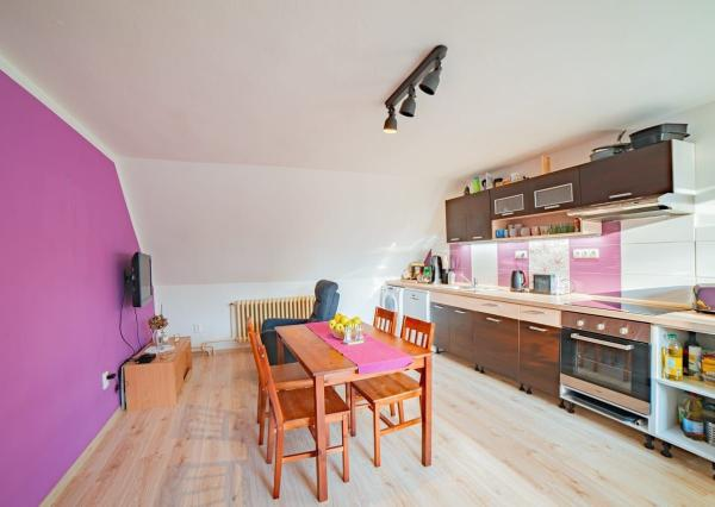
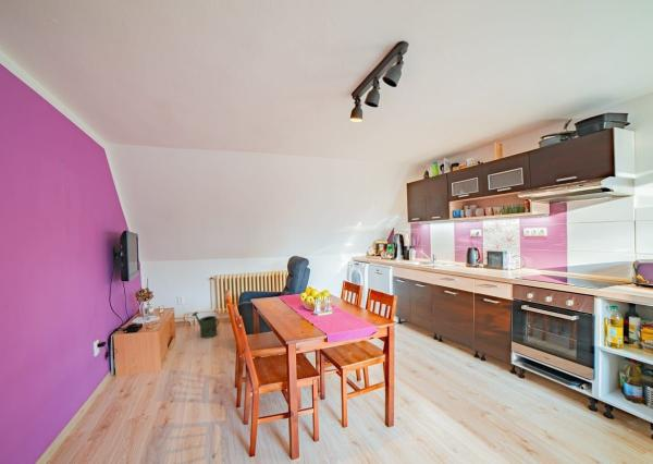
+ watering can [190,310,220,340]
